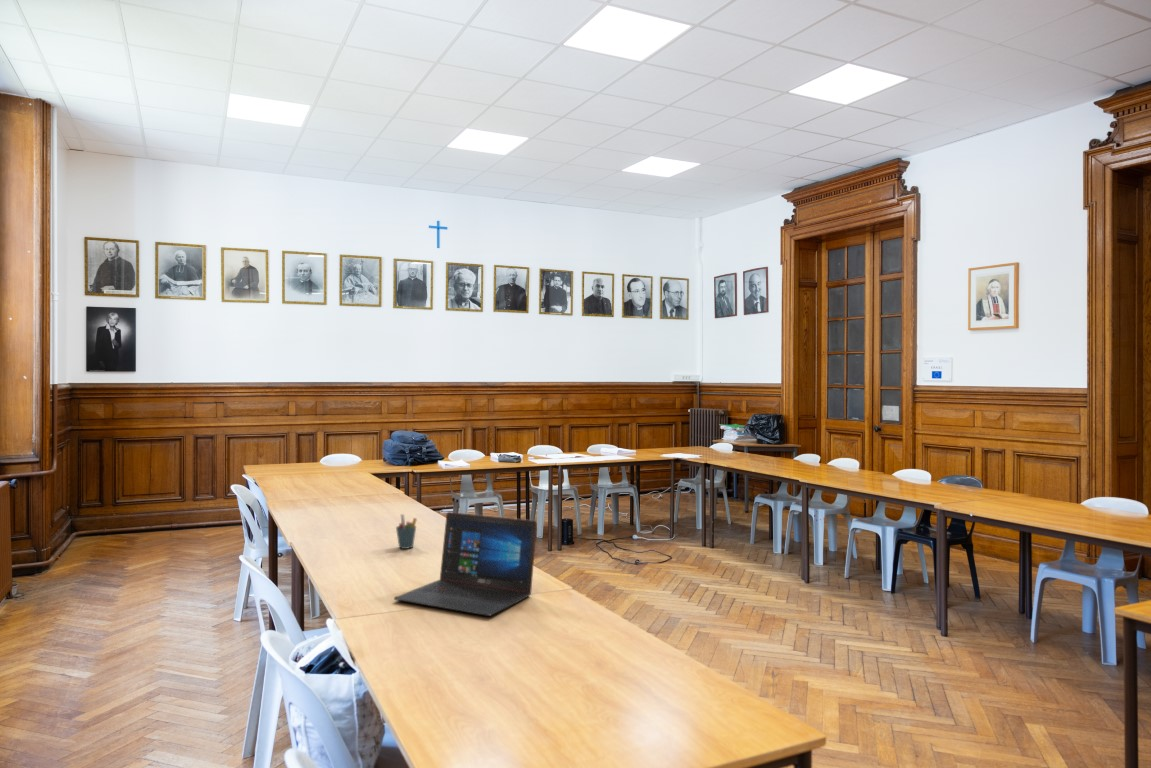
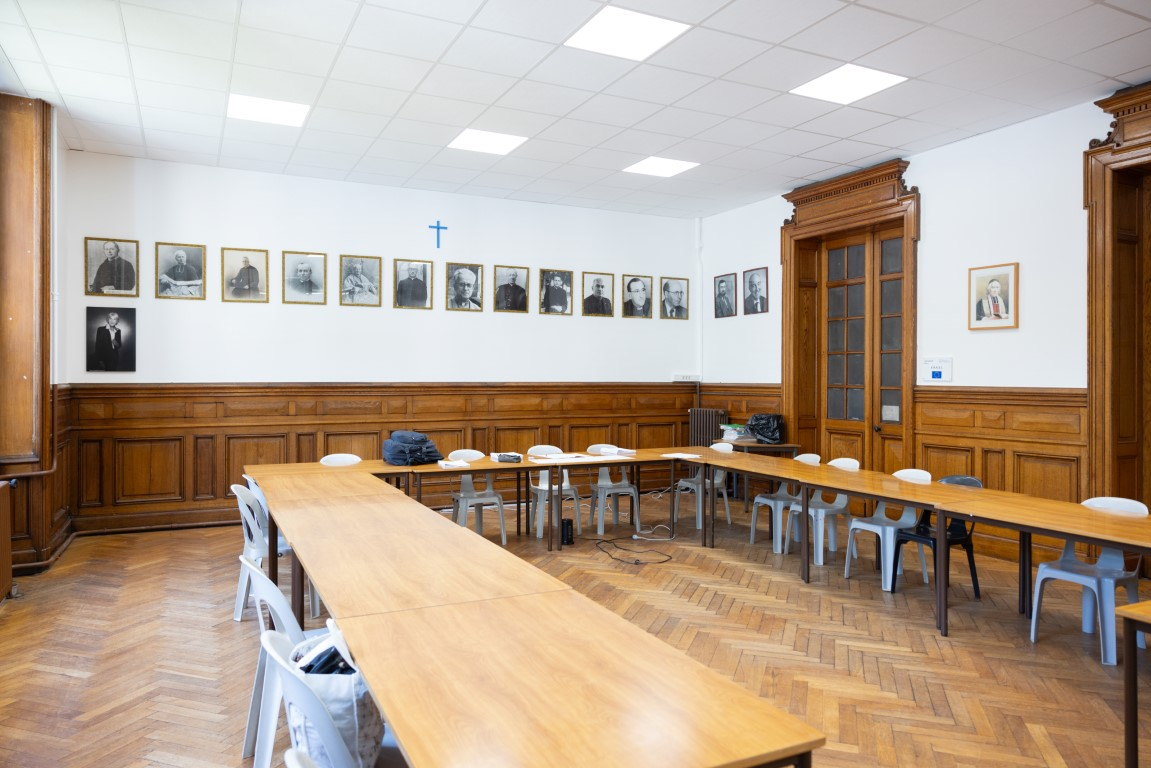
- laptop [393,511,538,617]
- pen holder [395,513,418,550]
